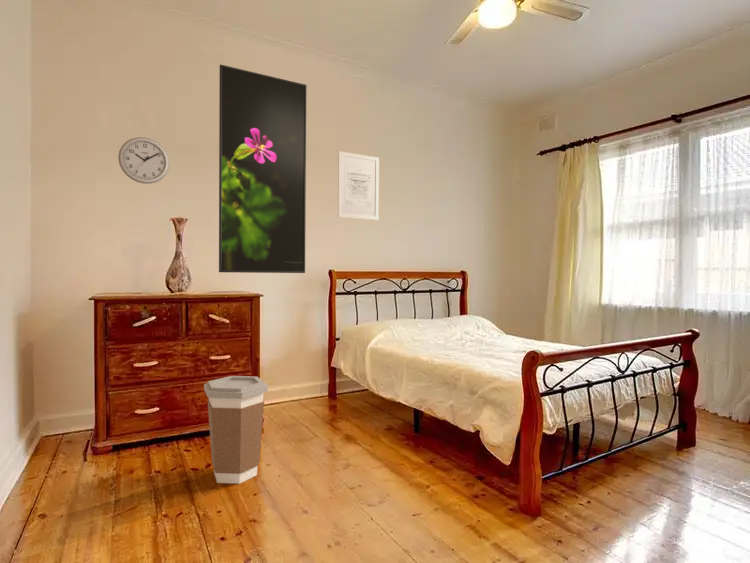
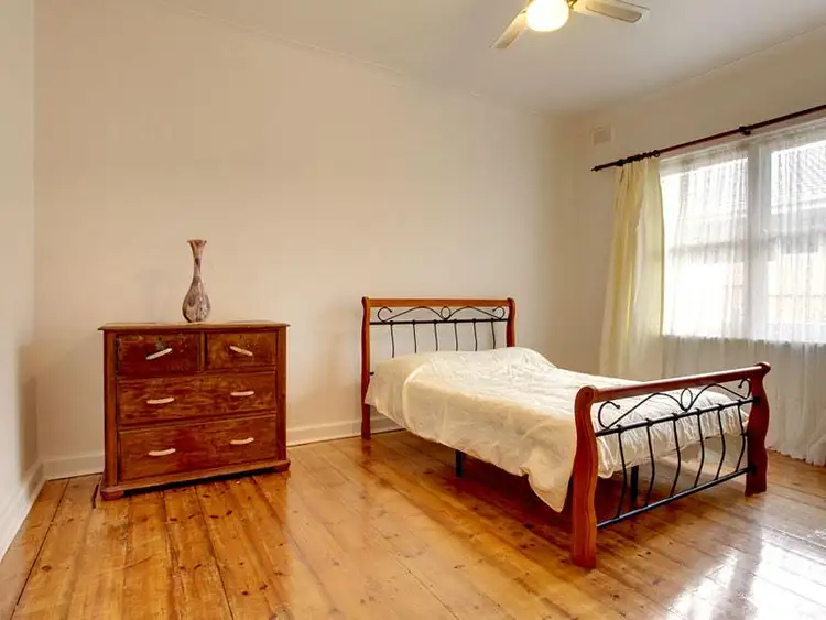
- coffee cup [203,375,269,485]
- wall art [337,150,380,221]
- wall clock [117,136,171,185]
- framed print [218,64,308,274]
